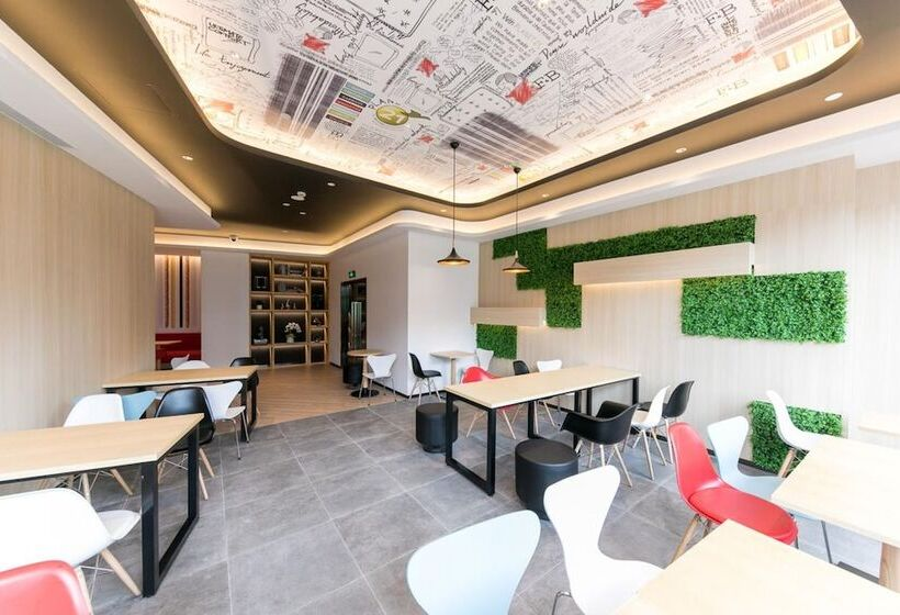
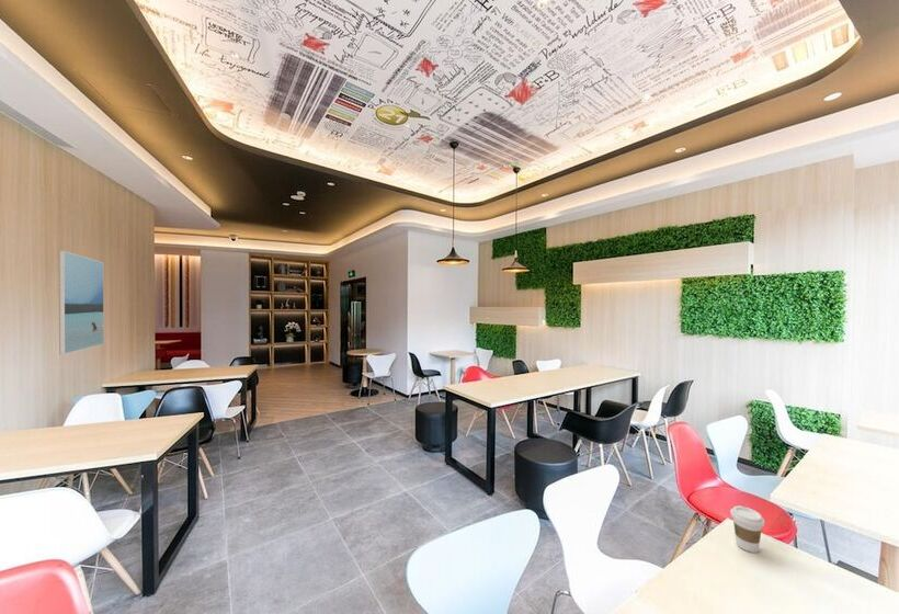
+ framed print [58,250,105,355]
+ coffee cup [729,505,765,554]
